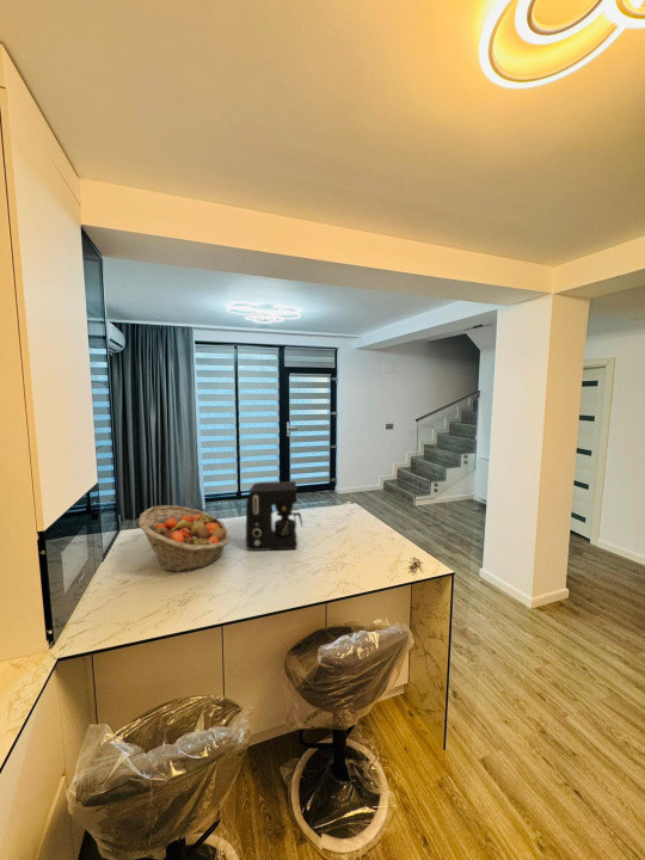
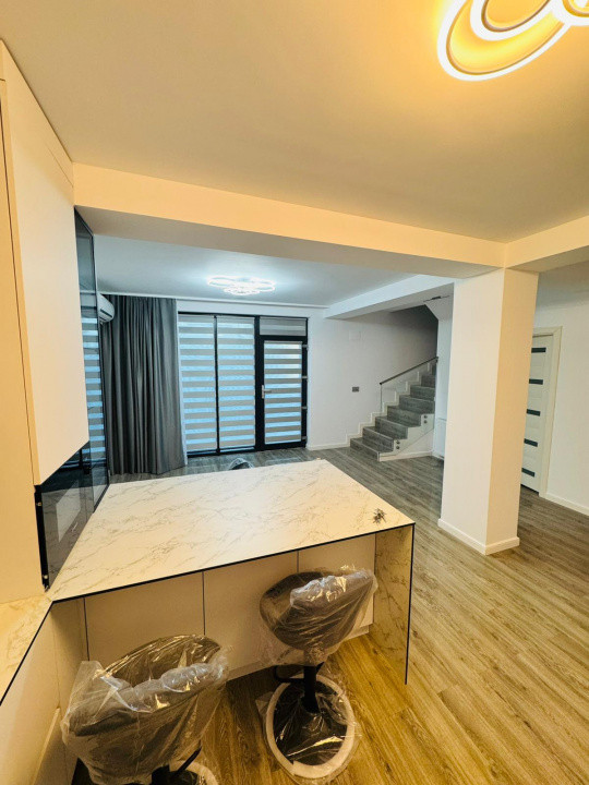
- fruit basket [137,504,231,572]
- coffee maker [245,480,303,552]
